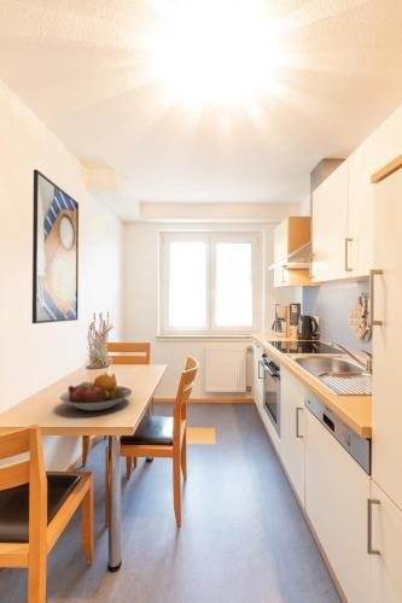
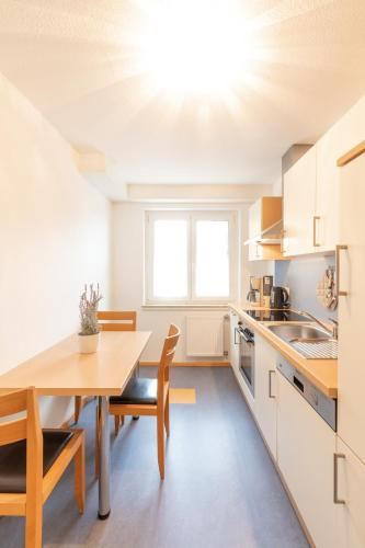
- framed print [31,169,80,324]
- fruit bowl [59,371,133,412]
